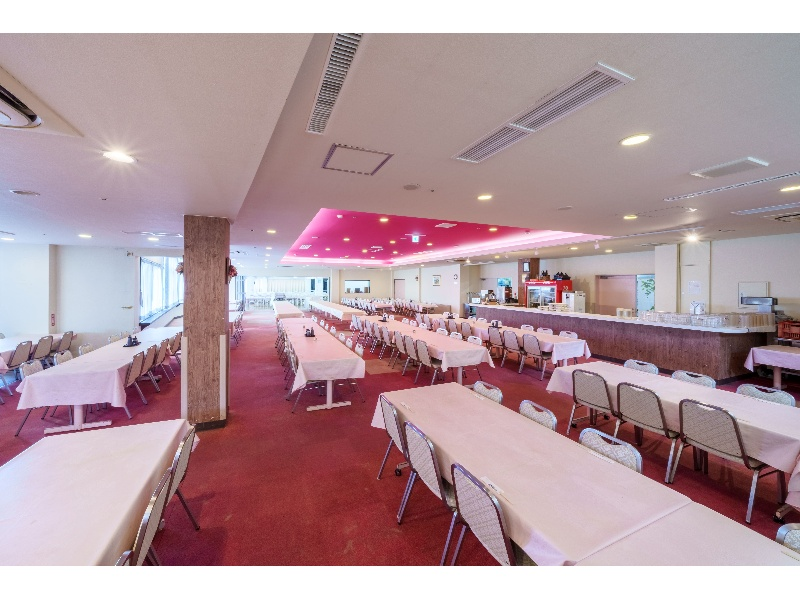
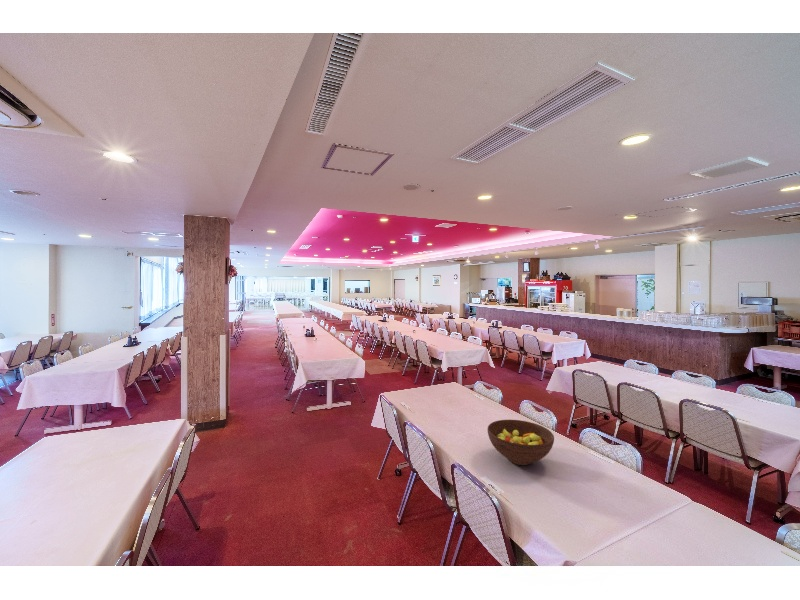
+ fruit bowl [487,419,555,466]
